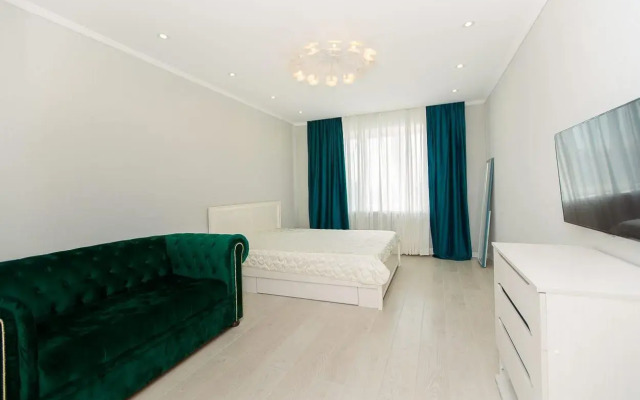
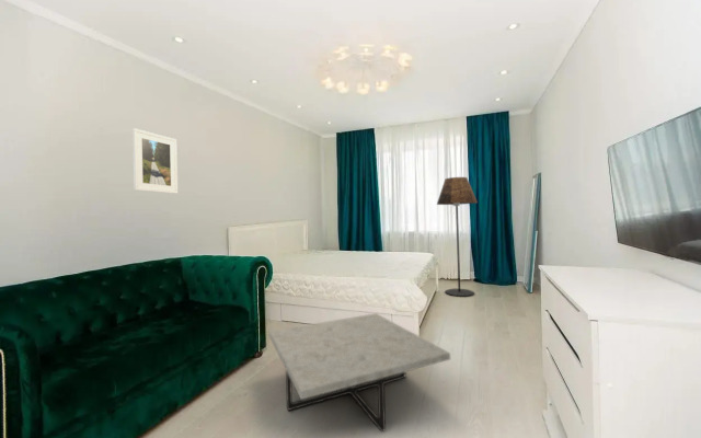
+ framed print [131,127,179,195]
+ coffee table [268,312,451,433]
+ floor lamp [436,176,479,298]
